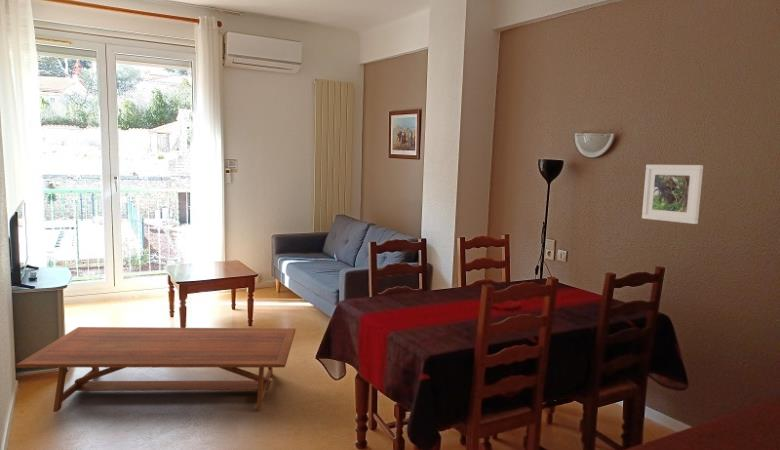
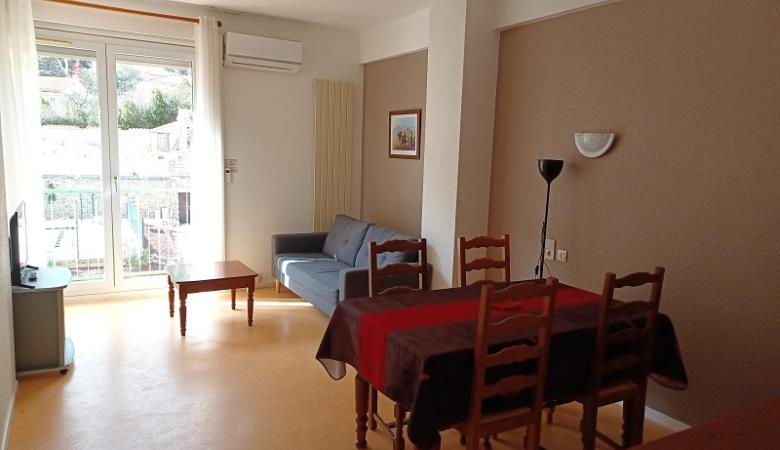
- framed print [641,164,704,225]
- coffee table [15,326,297,413]
